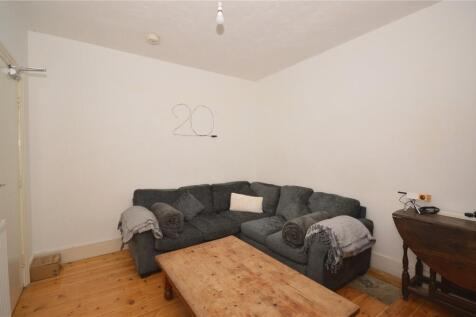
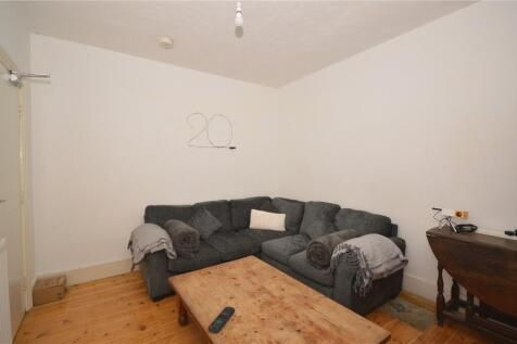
+ remote control [206,306,236,334]
